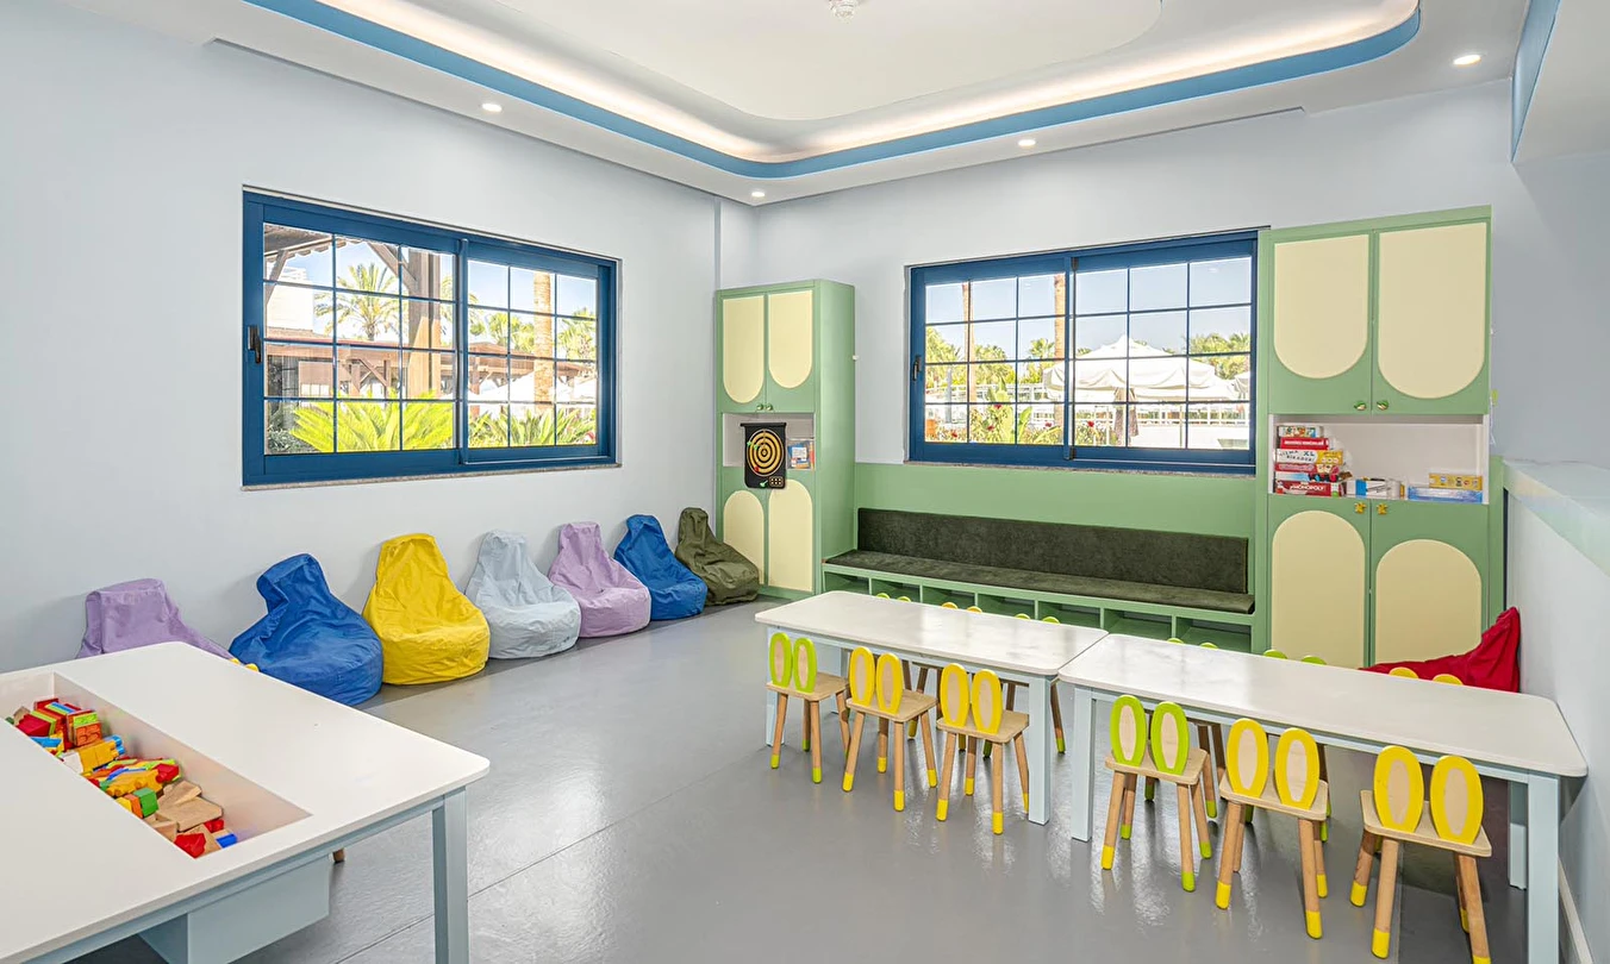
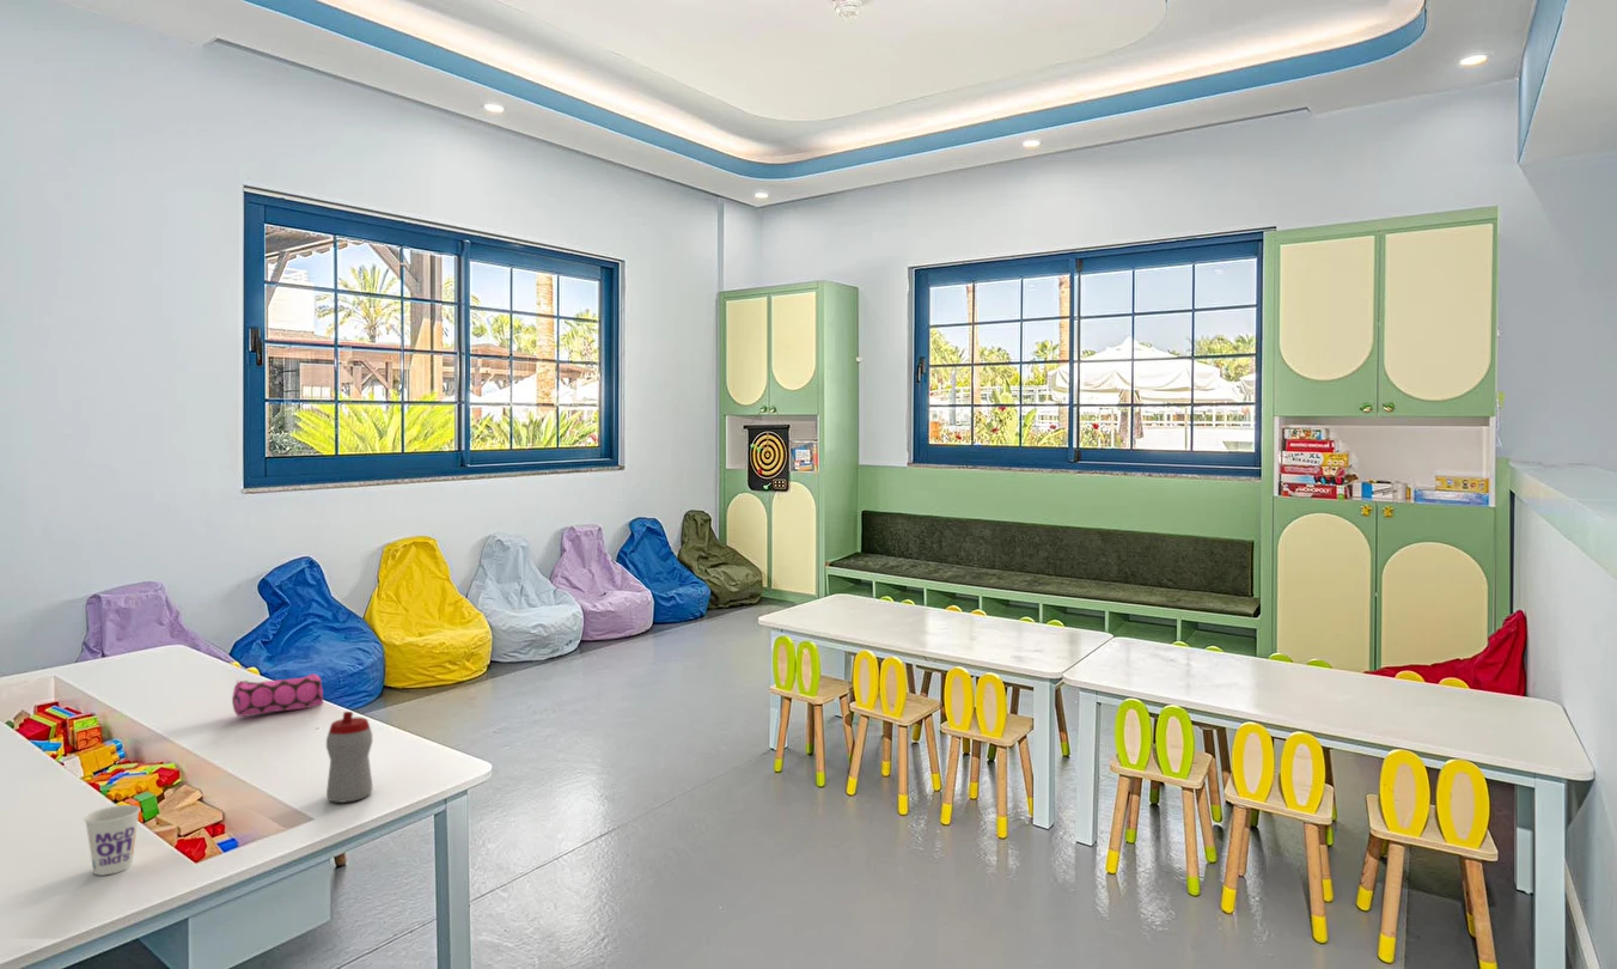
+ sippy cup [325,711,373,804]
+ pencil case [231,672,324,718]
+ cup [83,804,141,877]
